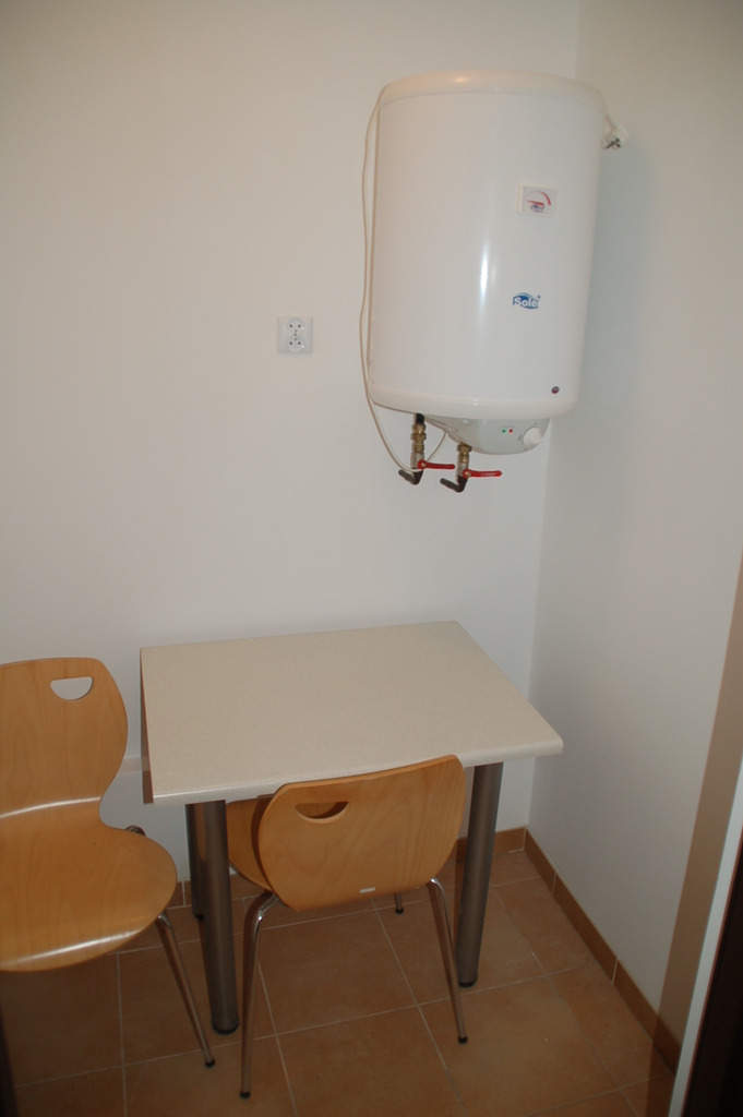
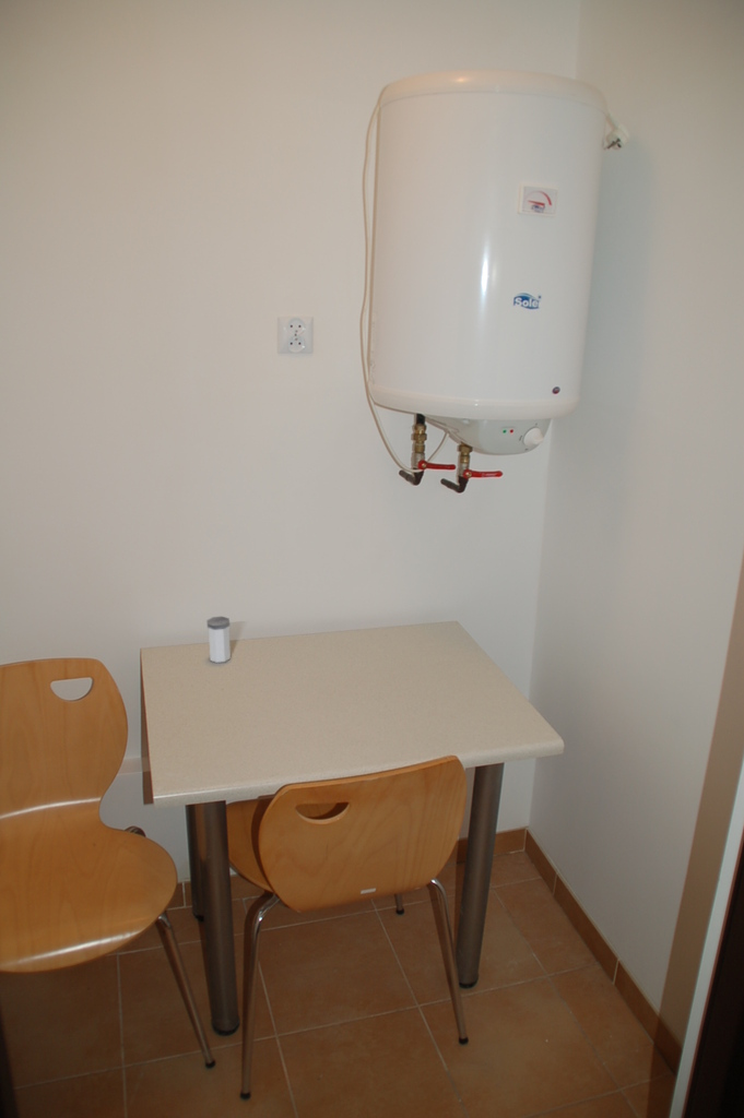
+ salt shaker [205,616,232,664]
